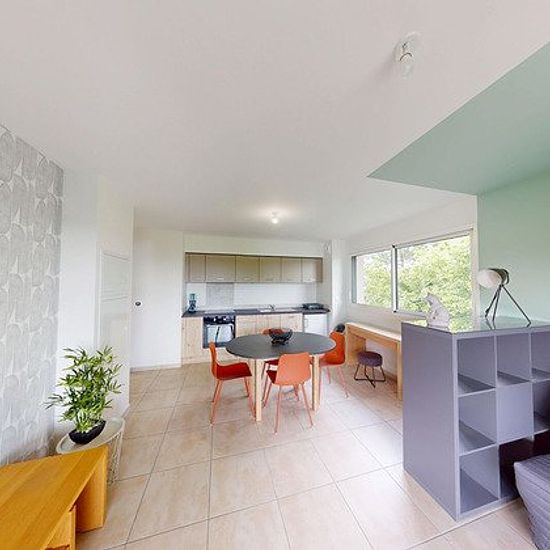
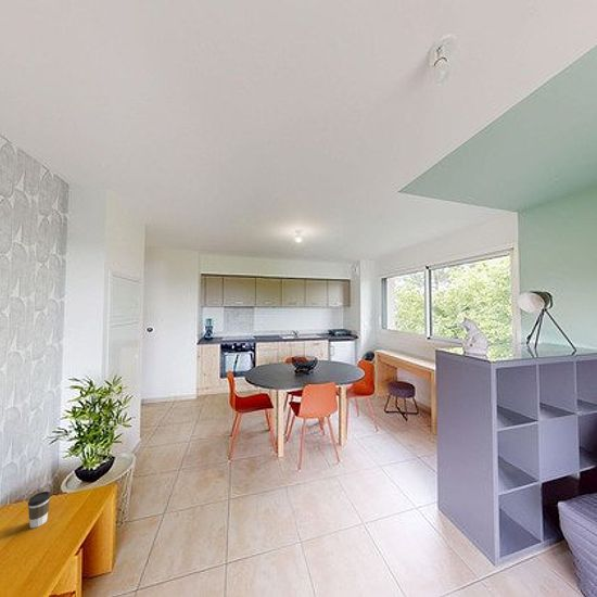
+ coffee cup [27,491,52,529]
